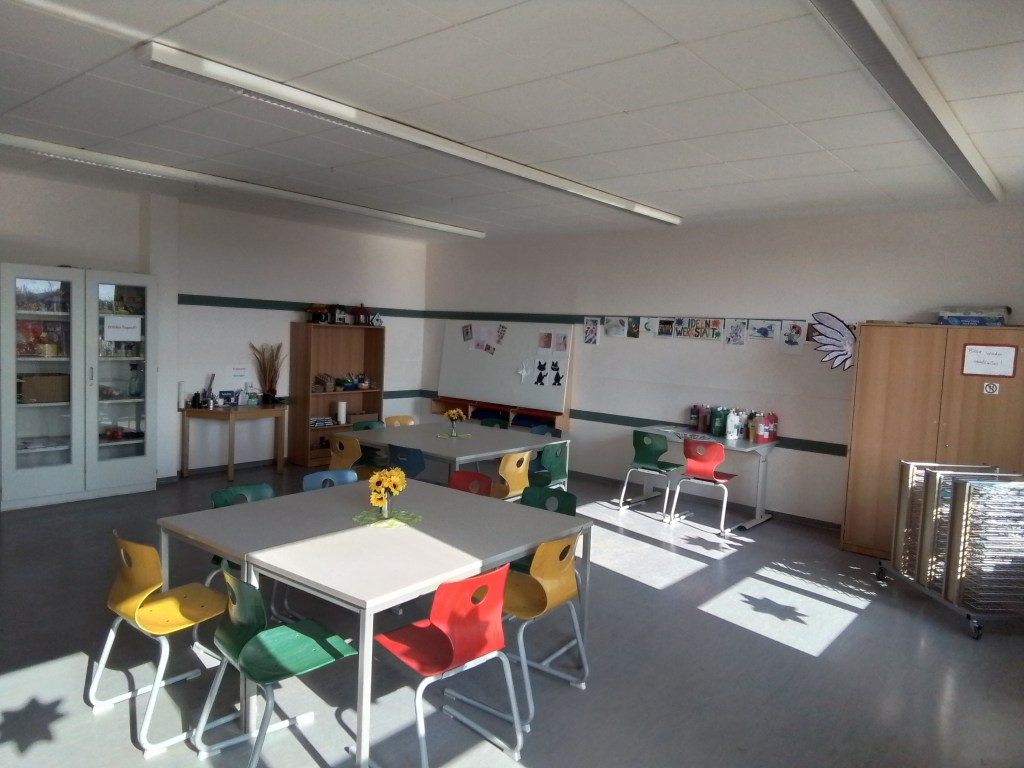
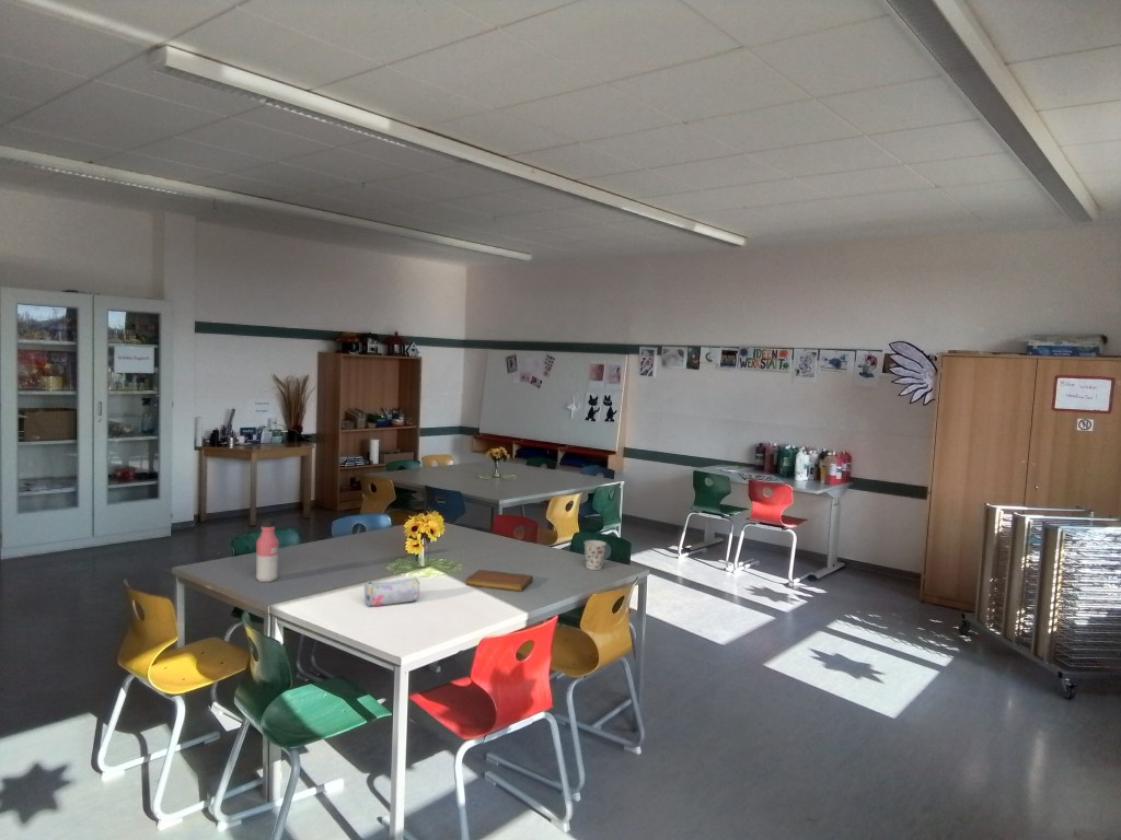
+ pencil case [363,576,421,607]
+ notebook [465,569,534,593]
+ cup [582,539,608,571]
+ water bottle [255,518,280,583]
